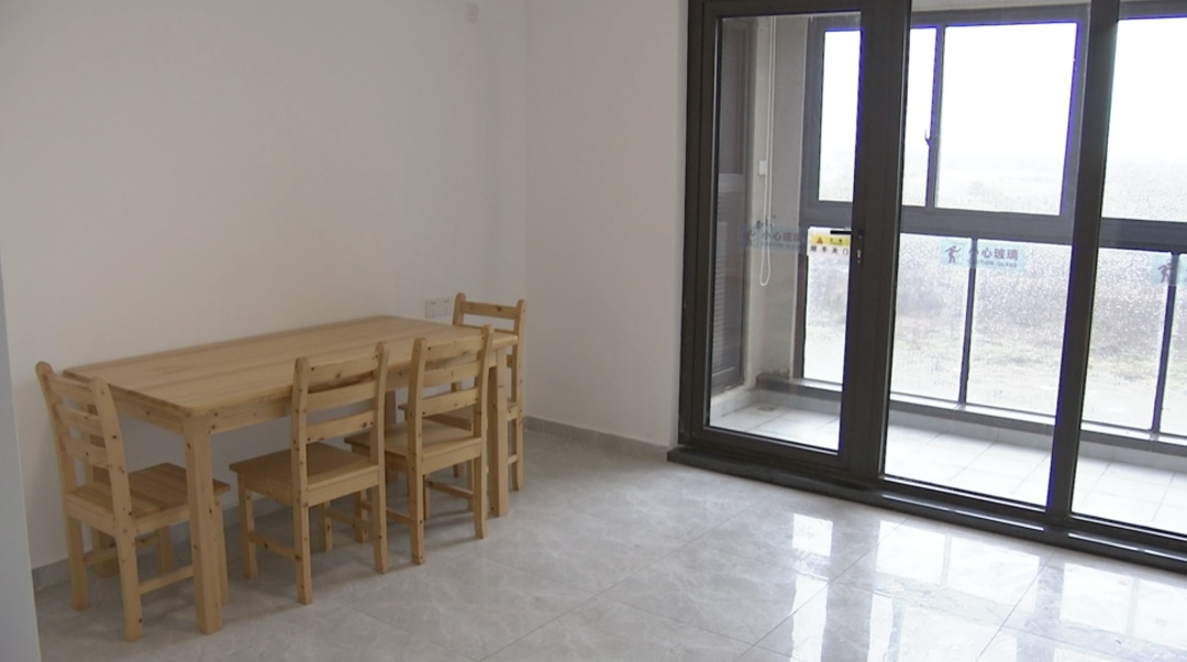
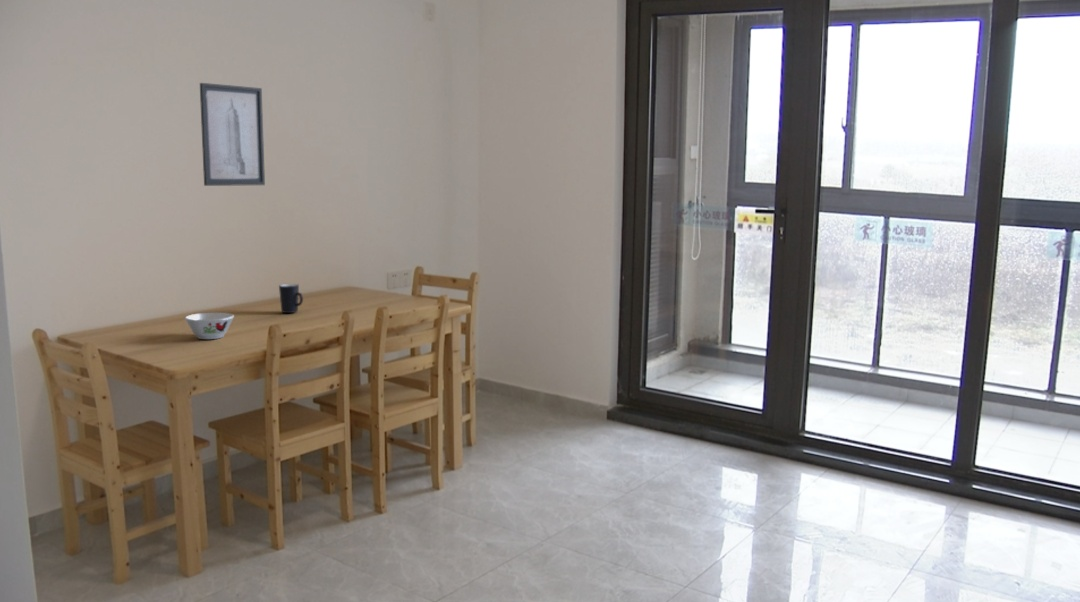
+ bowl [184,312,235,340]
+ wall art [199,82,266,187]
+ mug [278,283,304,314]
